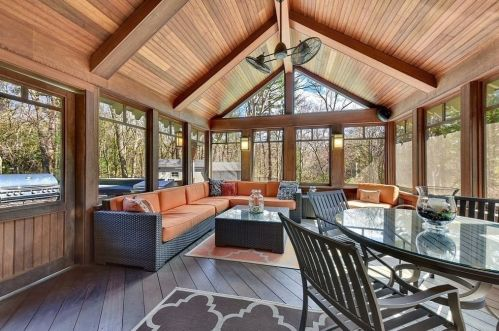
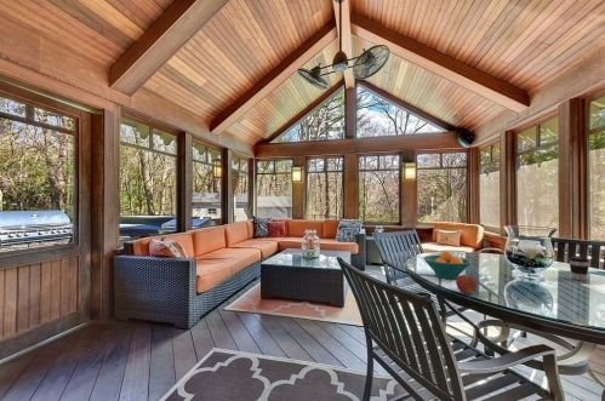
+ fruit bowl [422,250,473,280]
+ coffee cup [567,256,590,281]
+ apple [455,273,478,294]
